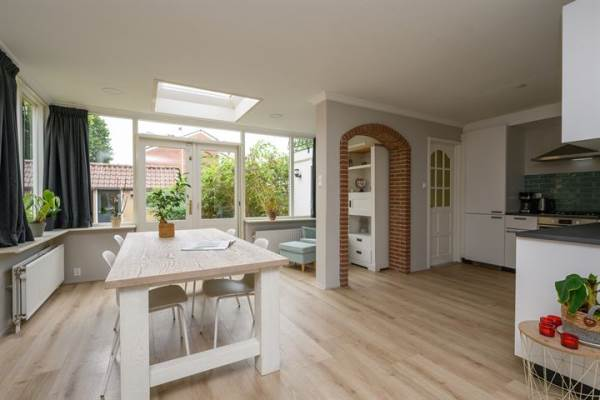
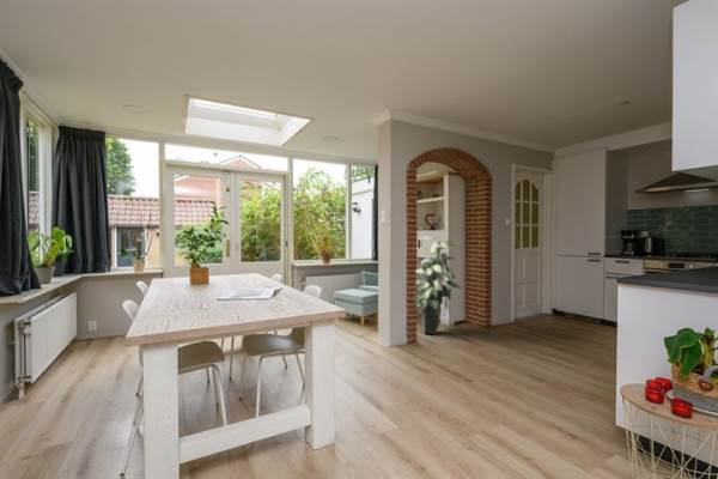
+ indoor plant [415,236,463,335]
